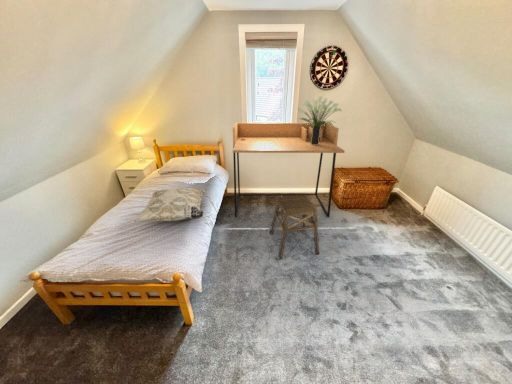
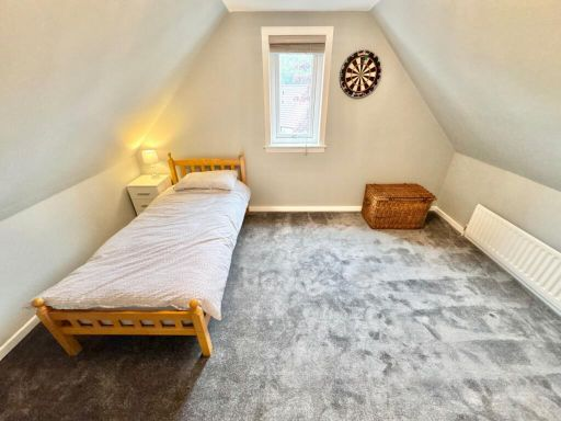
- decorative pillow [133,187,207,223]
- desk [232,122,345,218]
- stool [268,195,320,260]
- potted plant [297,95,343,145]
